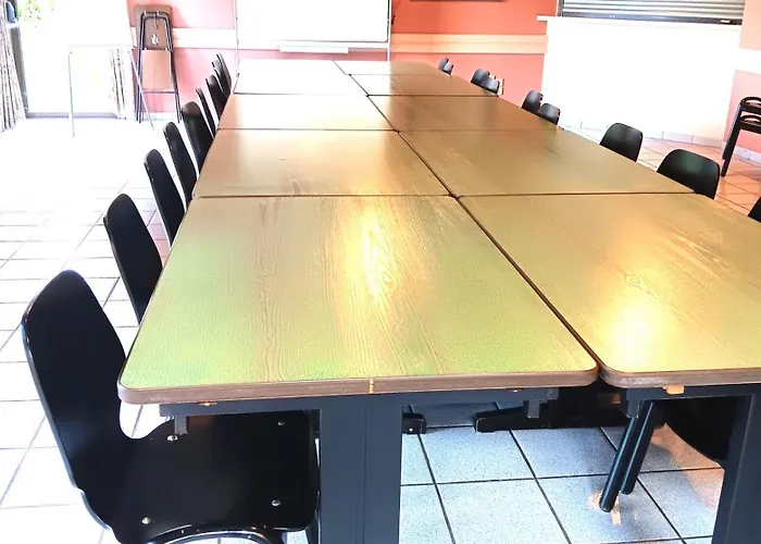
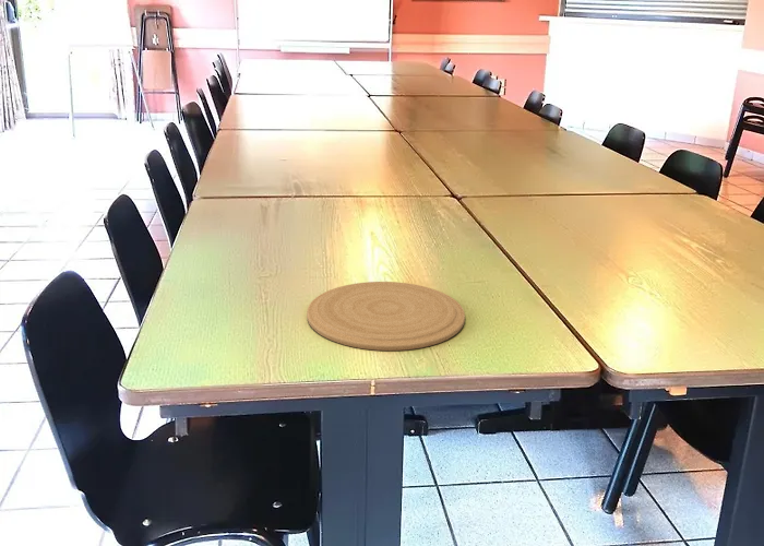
+ plate [306,281,466,352]
